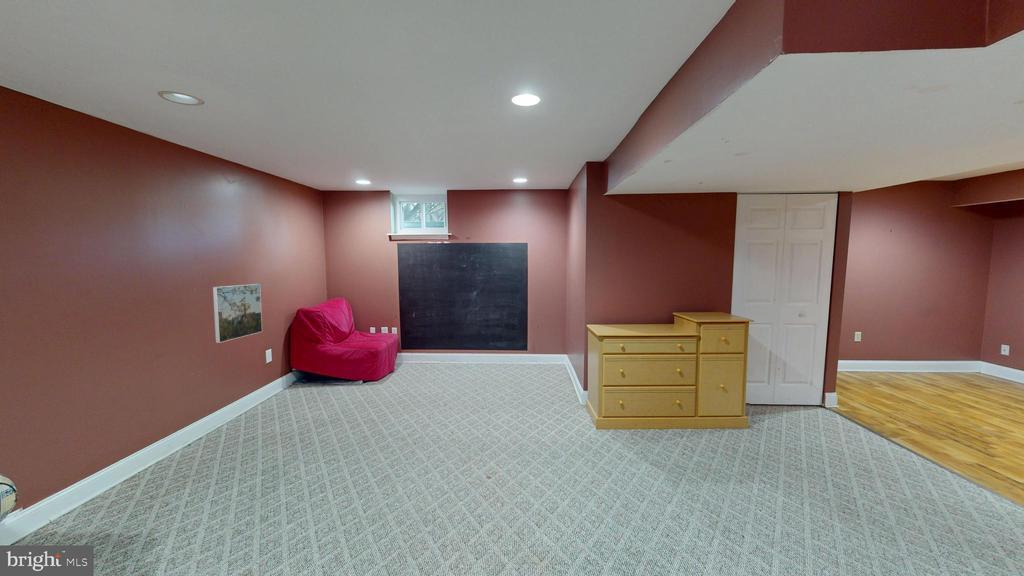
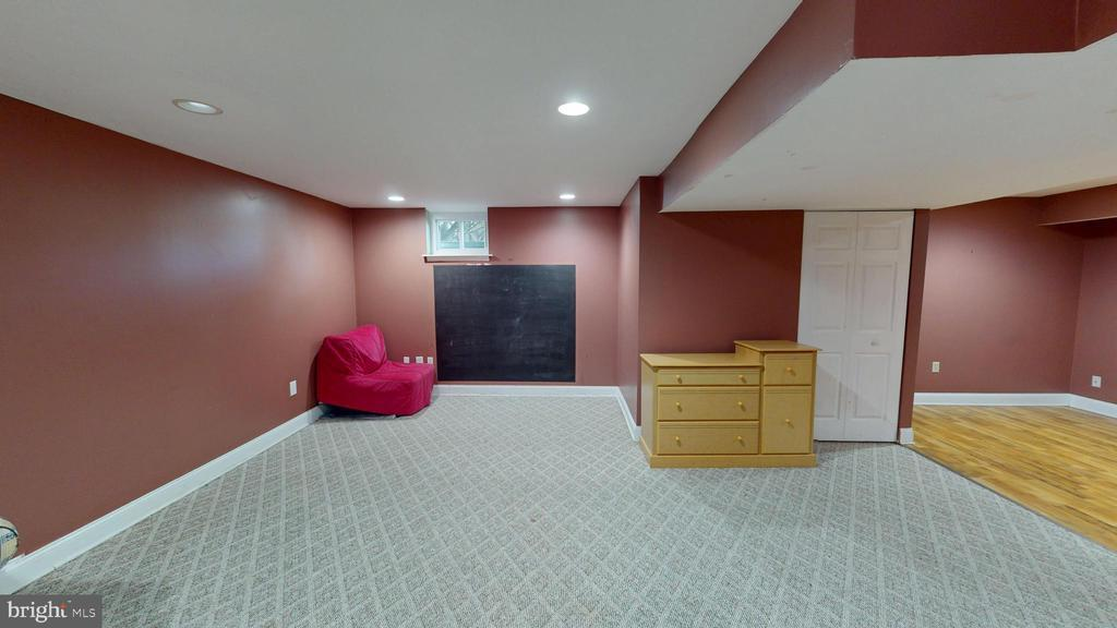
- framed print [212,283,263,344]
